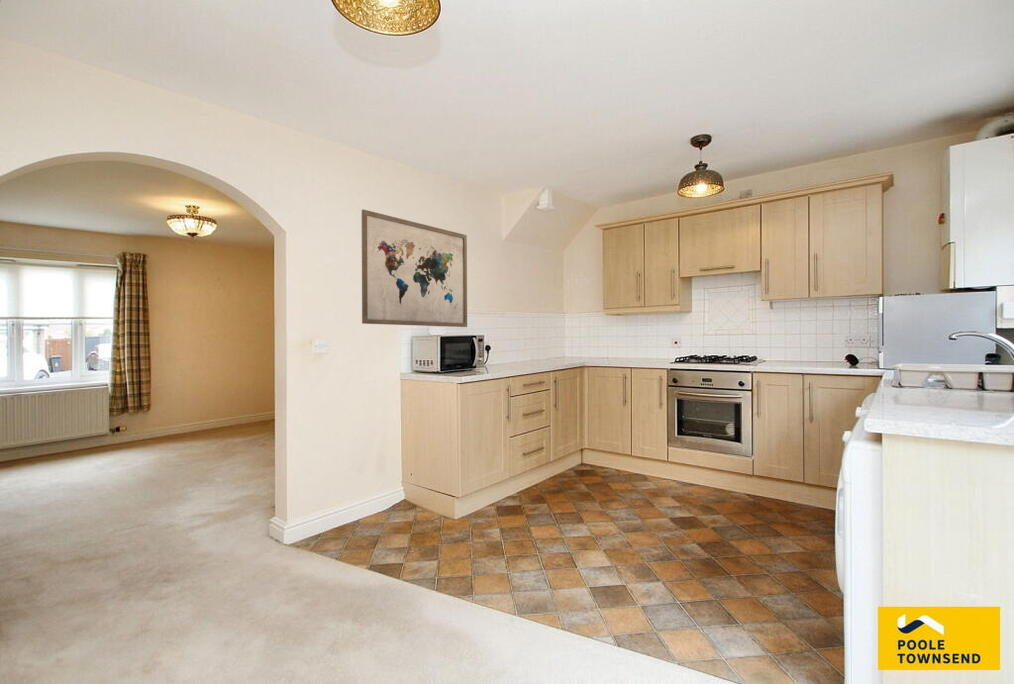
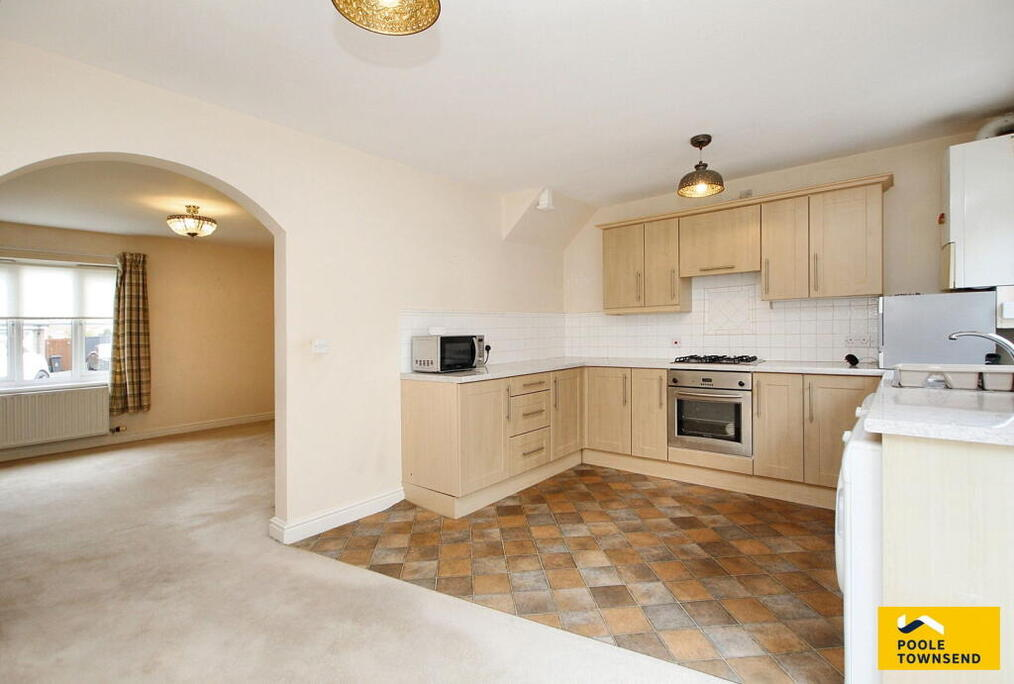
- wall art [361,209,468,328]
